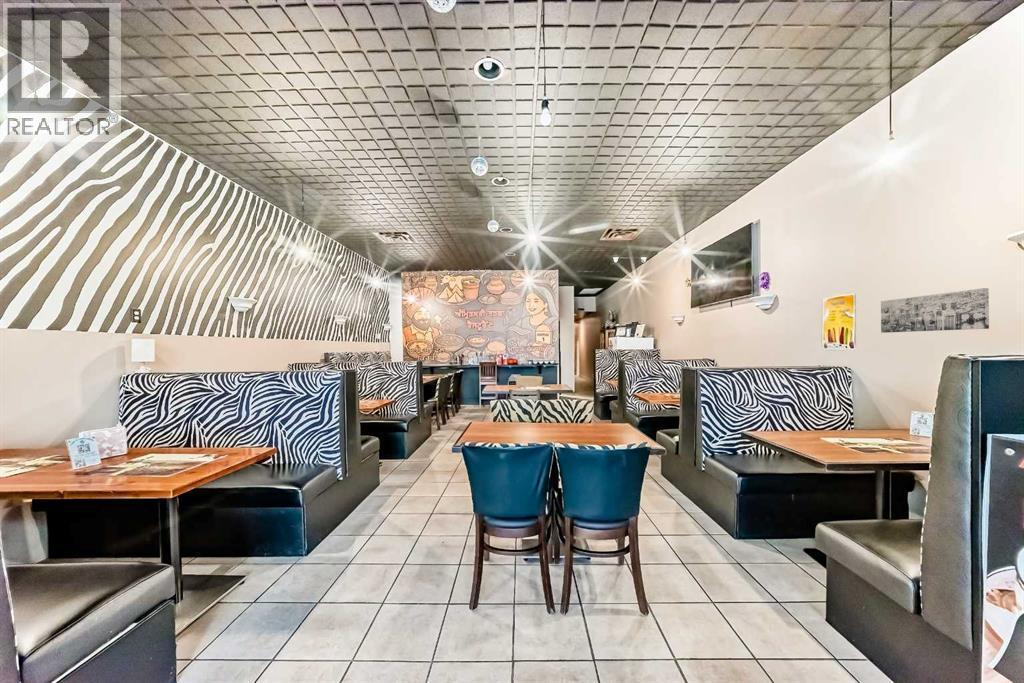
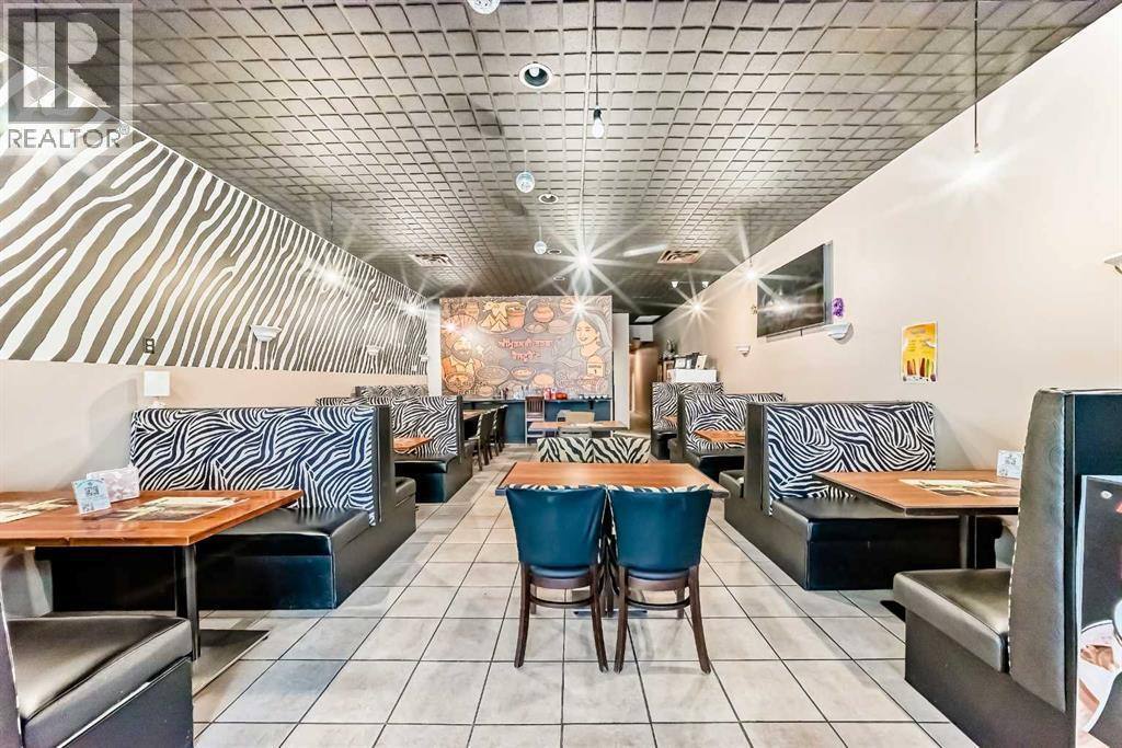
- wall art [880,287,990,334]
